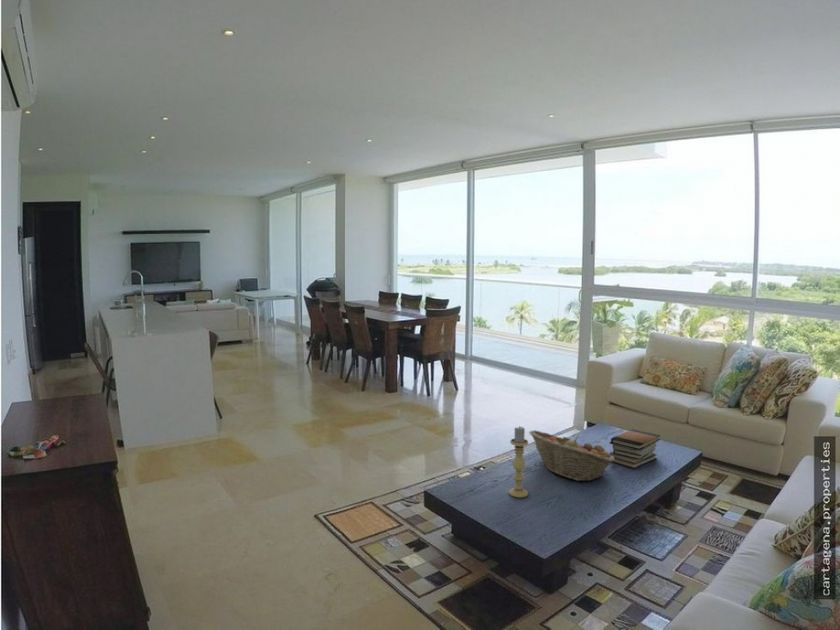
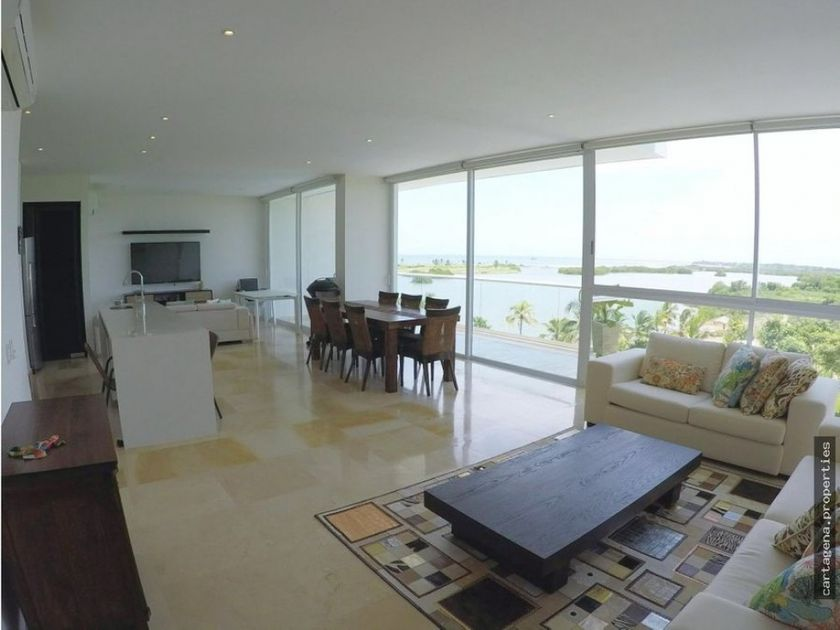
- candle holder [508,425,529,499]
- book stack [609,428,661,469]
- fruit basket [528,429,615,482]
